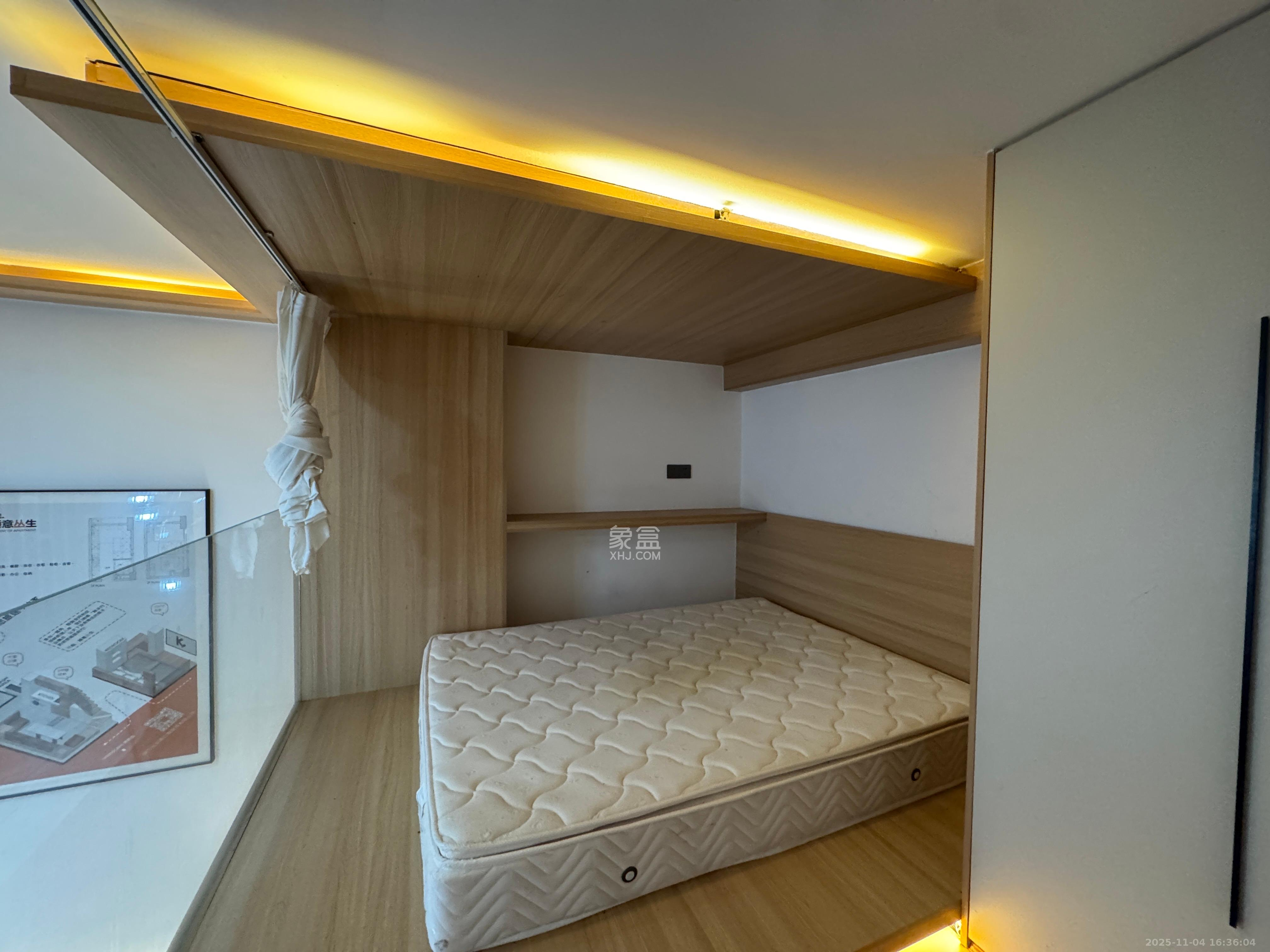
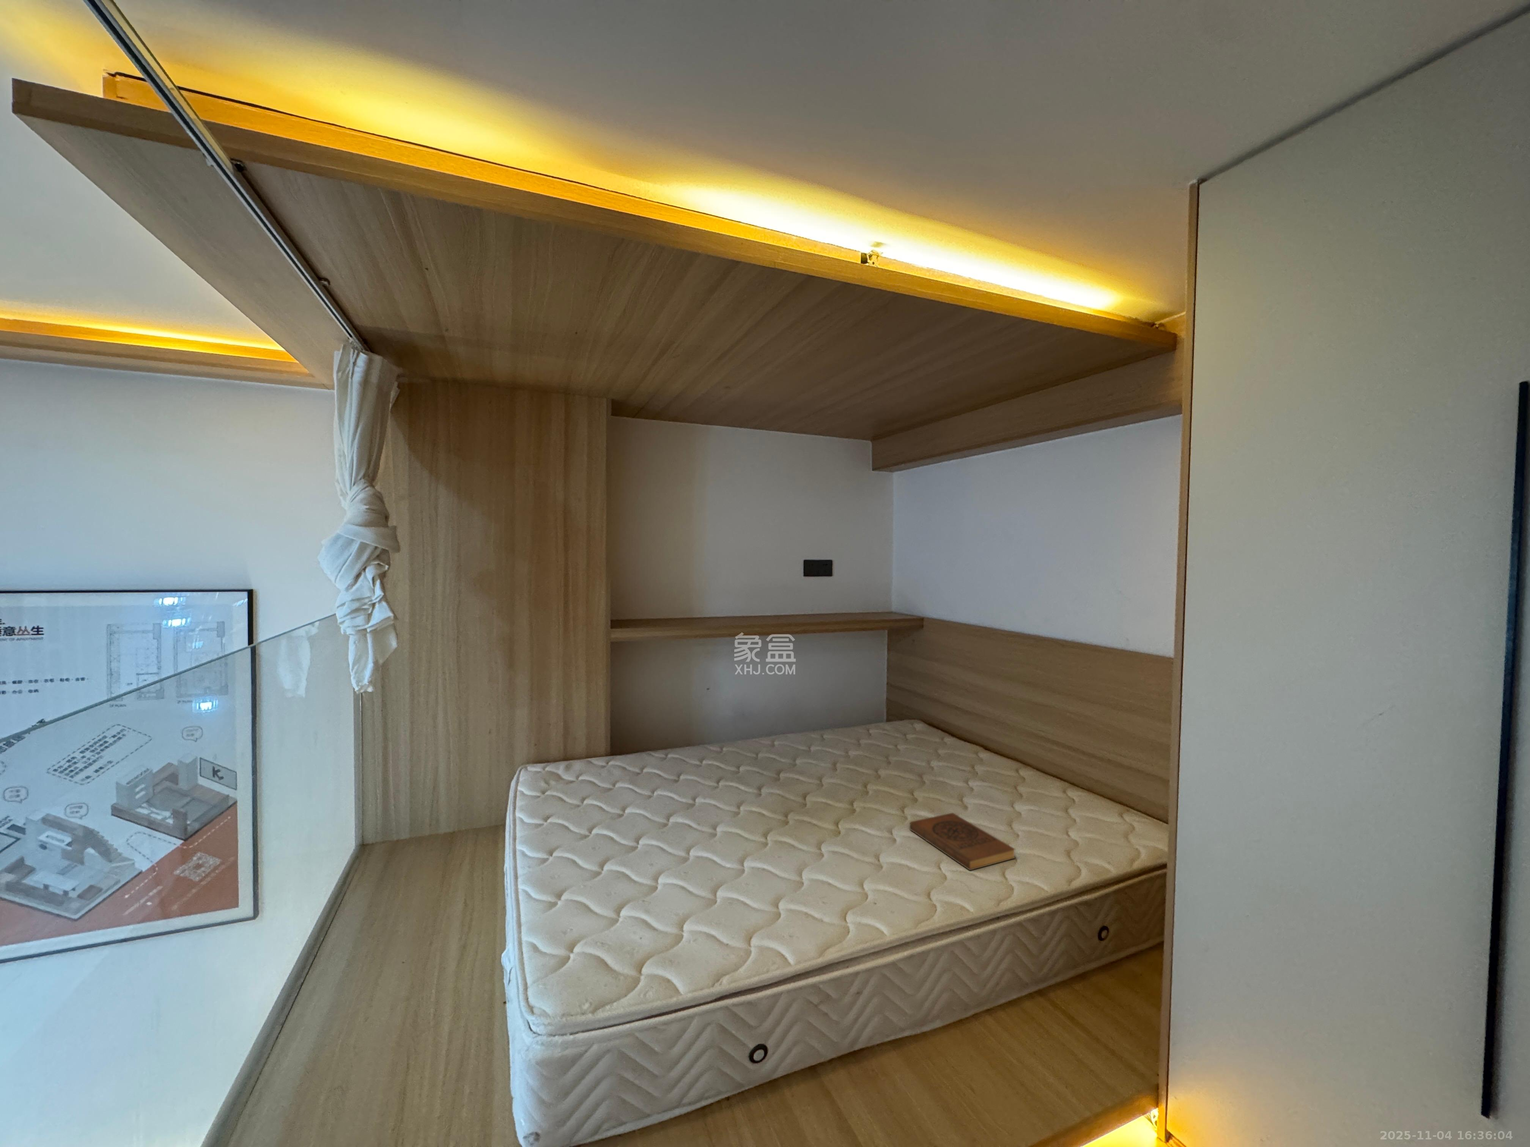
+ book [910,812,1016,870]
